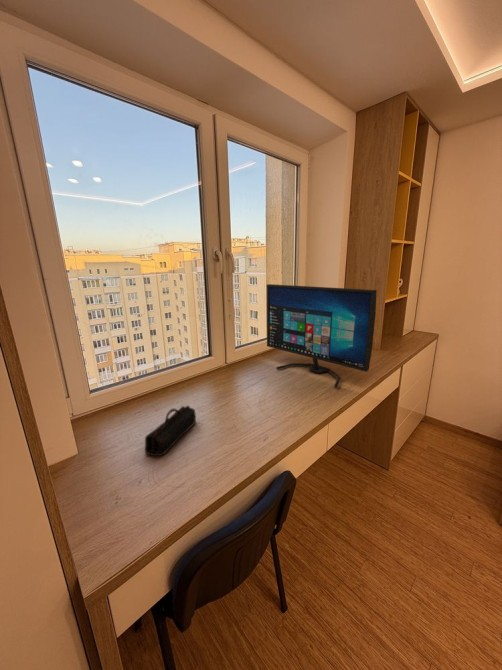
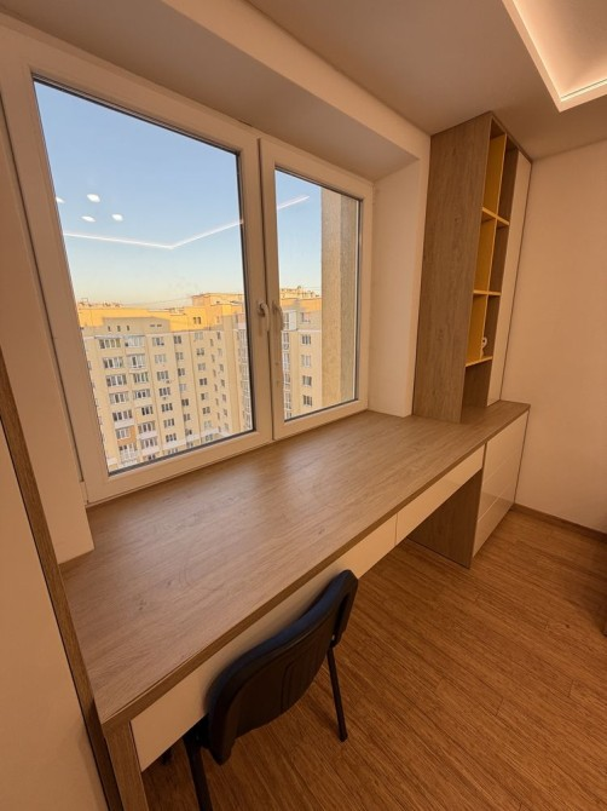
- computer monitor [266,283,378,389]
- pencil case [144,405,197,457]
